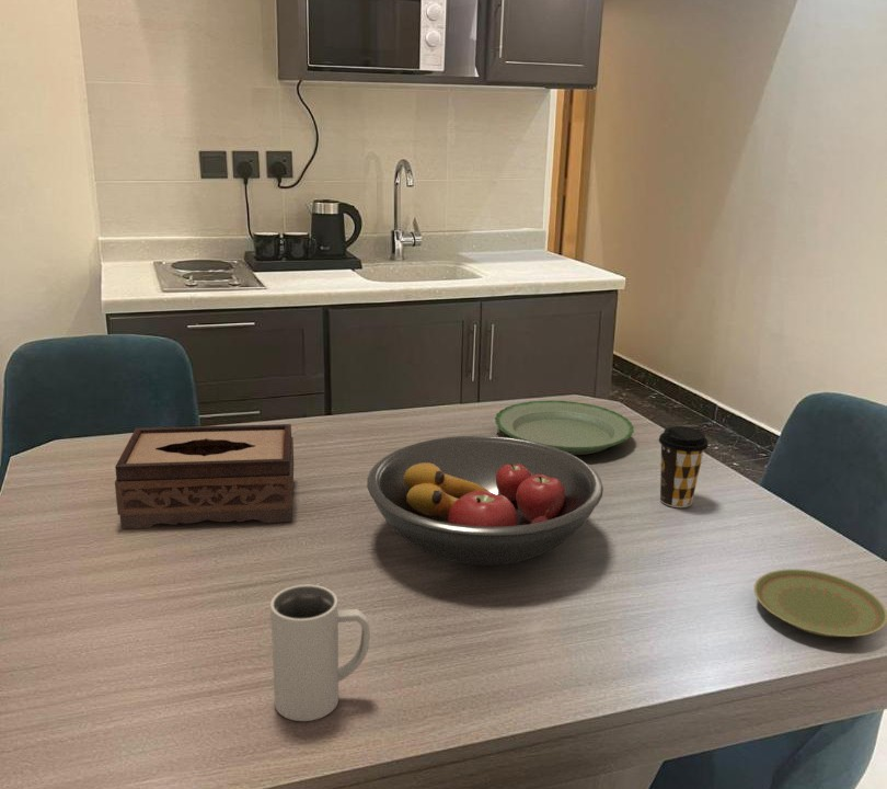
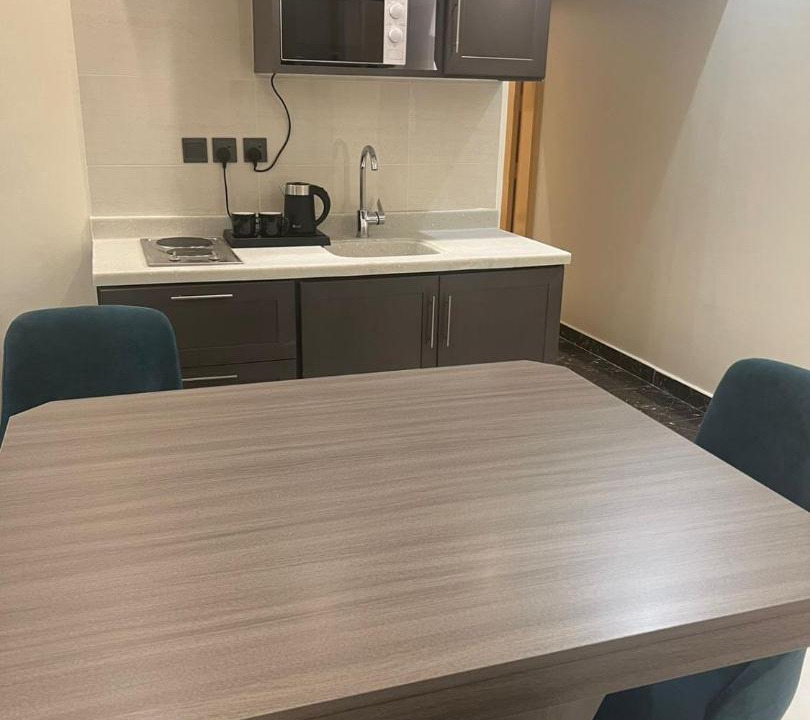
- tissue box [114,423,295,529]
- mug [269,584,371,722]
- fruit bowl [366,435,604,567]
- plate [753,568,887,638]
- plate [494,399,635,456]
- coffee cup [658,425,710,508]
